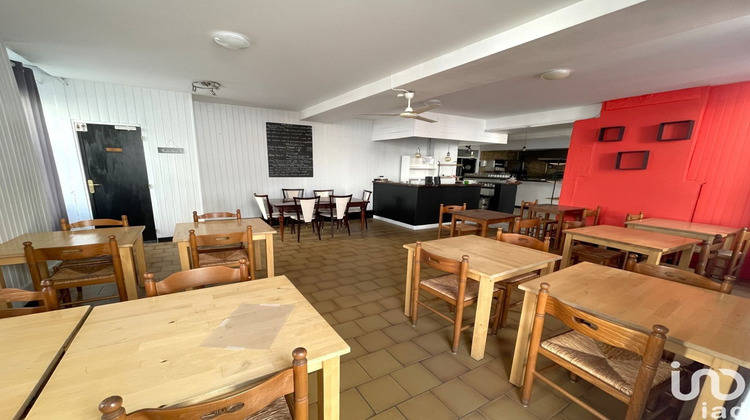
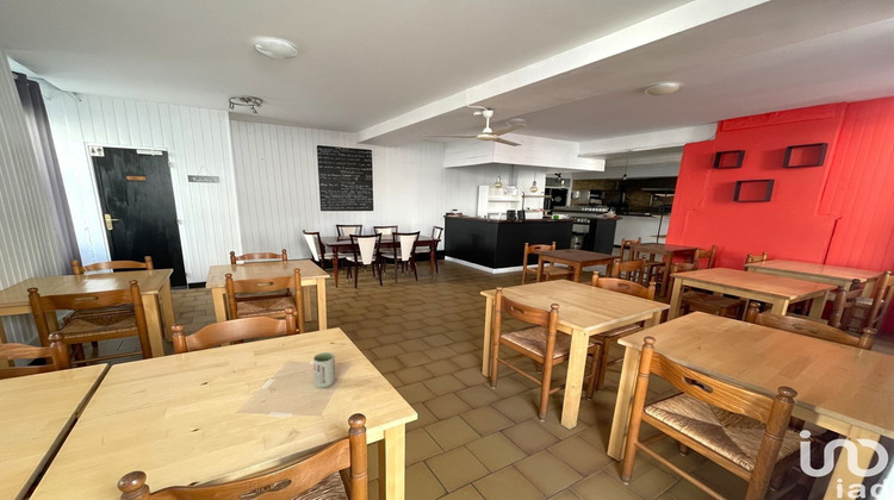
+ cup [312,351,336,389]
